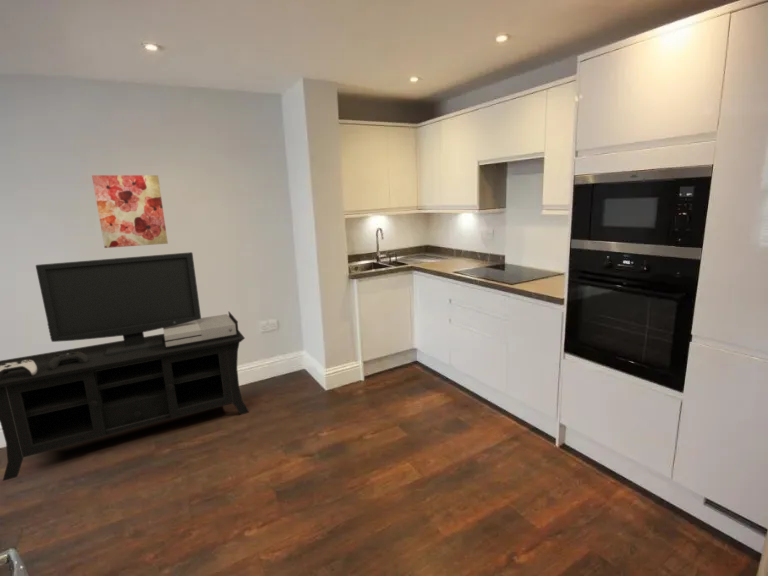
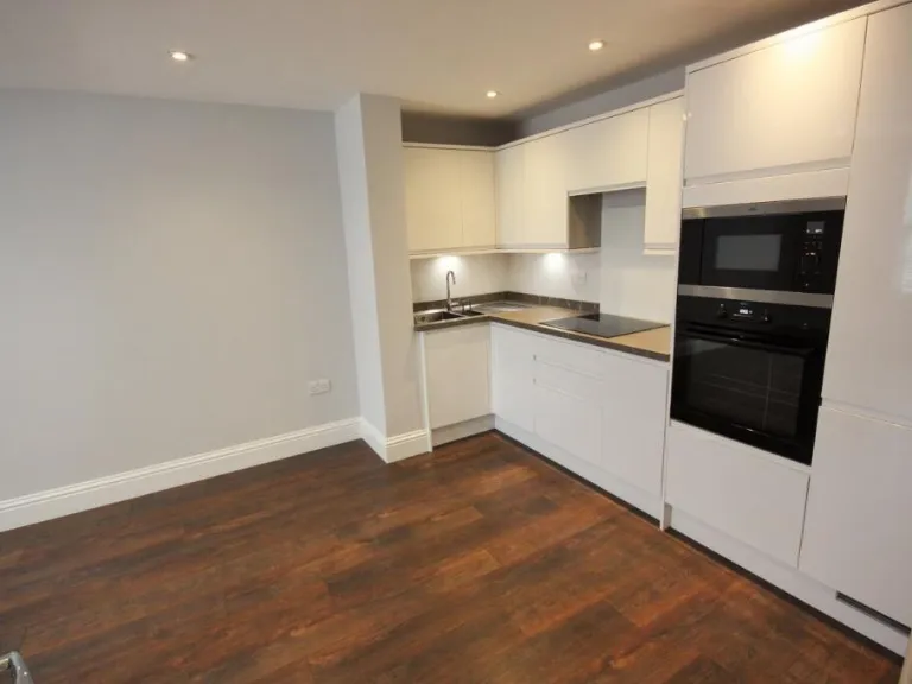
- media console [0,251,250,482]
- wall art [91,174,169,249]
